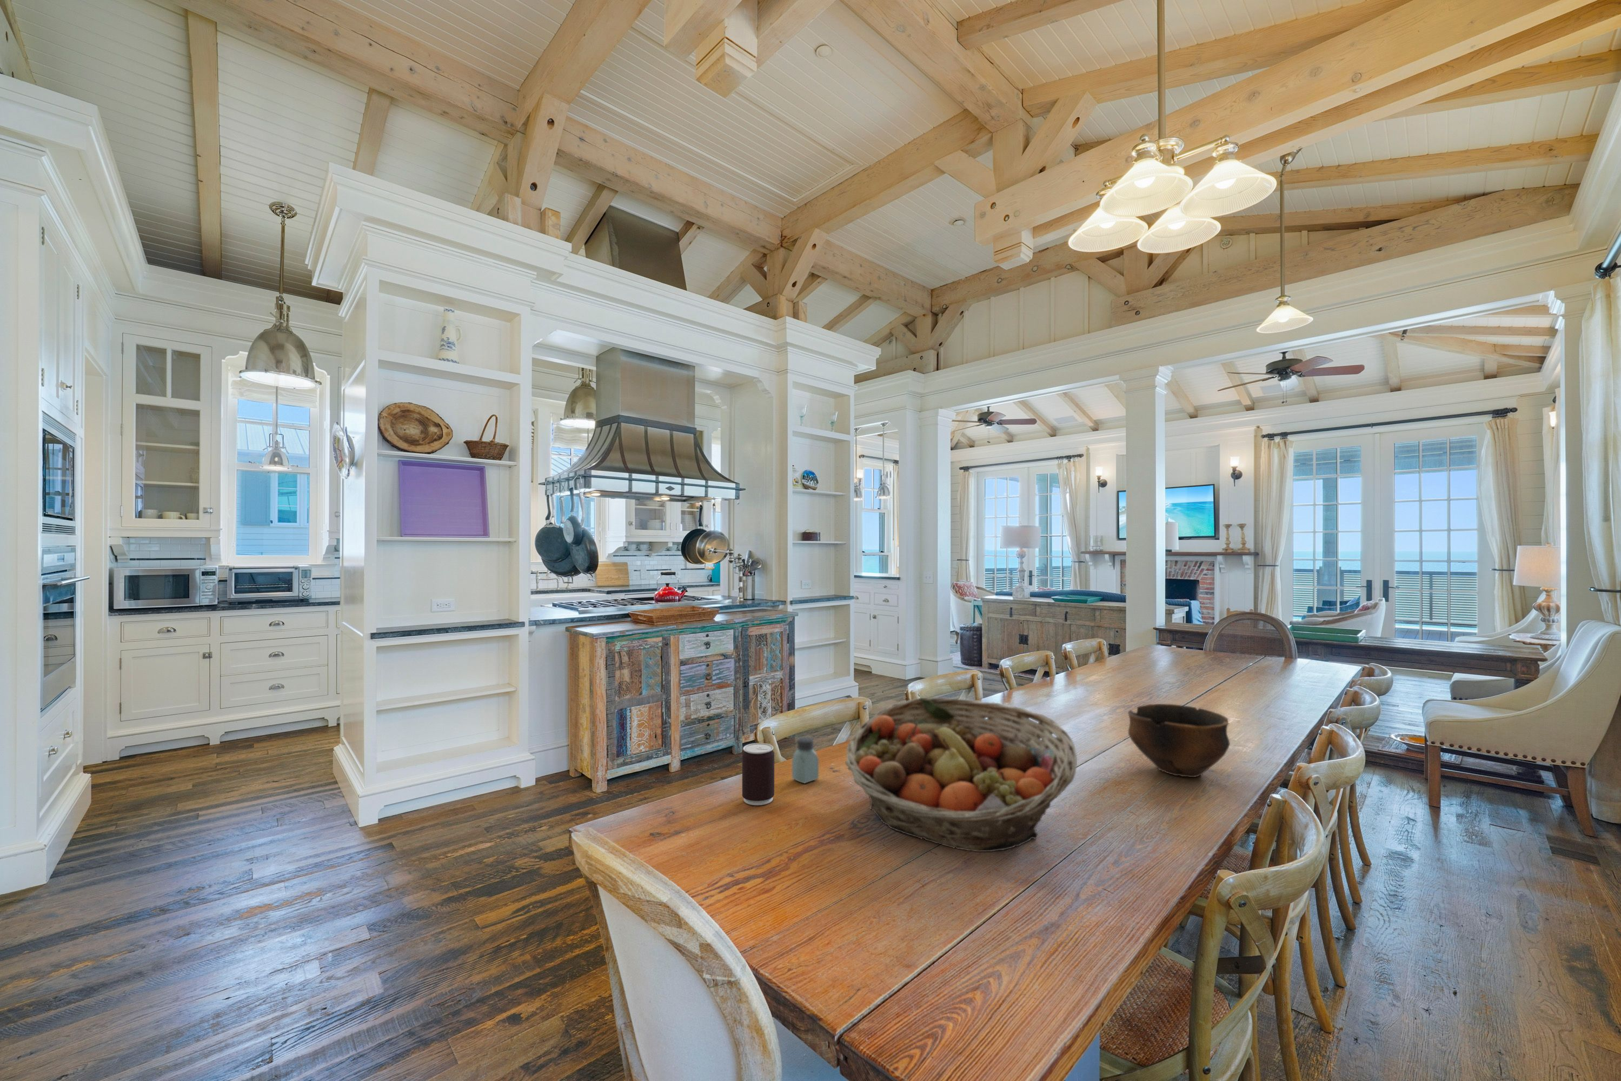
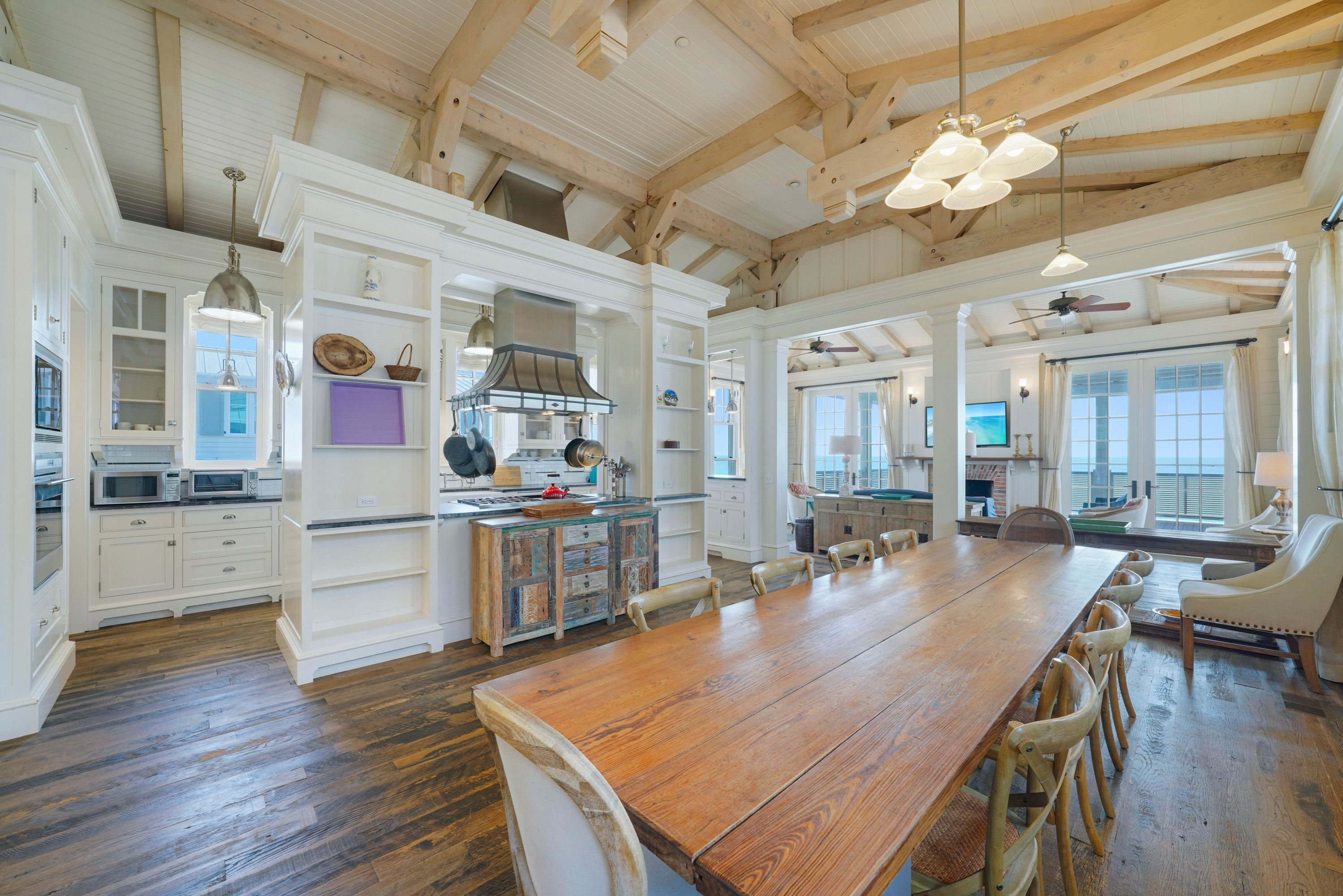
- beverage can [742,743,775,806]
- bowl [1127,703,1231,778]
- saltshaker [792,737,820,784]
- fruit basket [845,696,1078,852]
